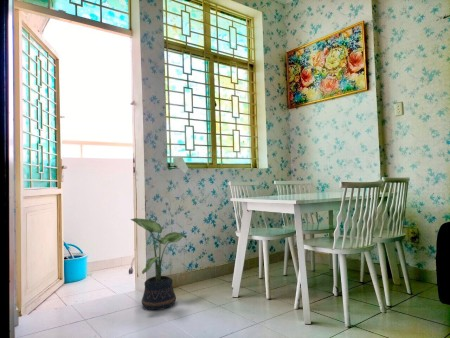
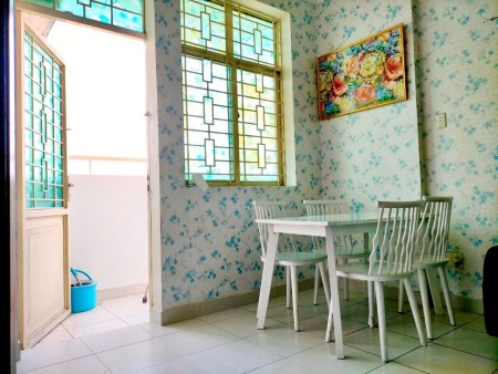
- potted plant [129,217,188,311]
